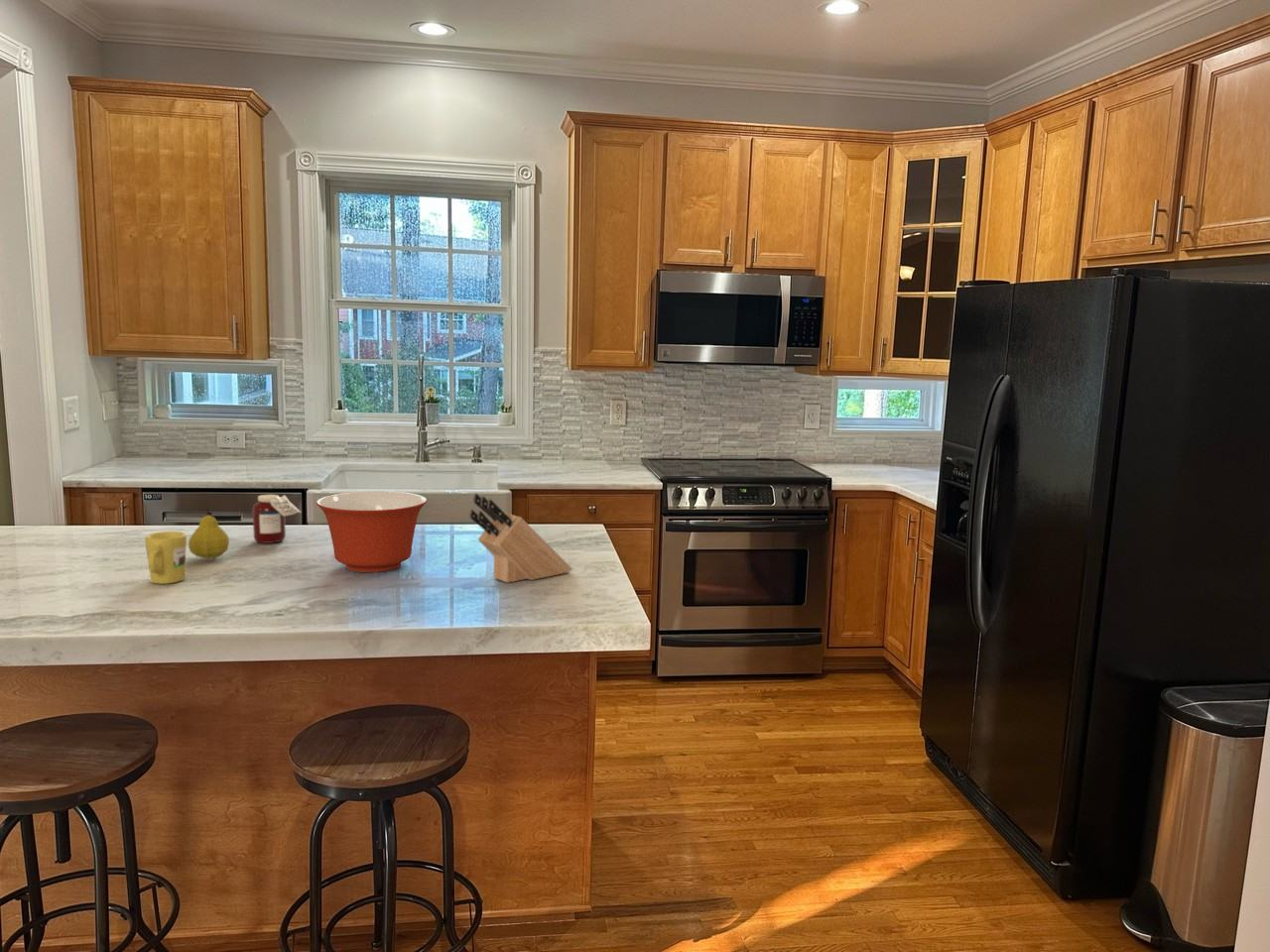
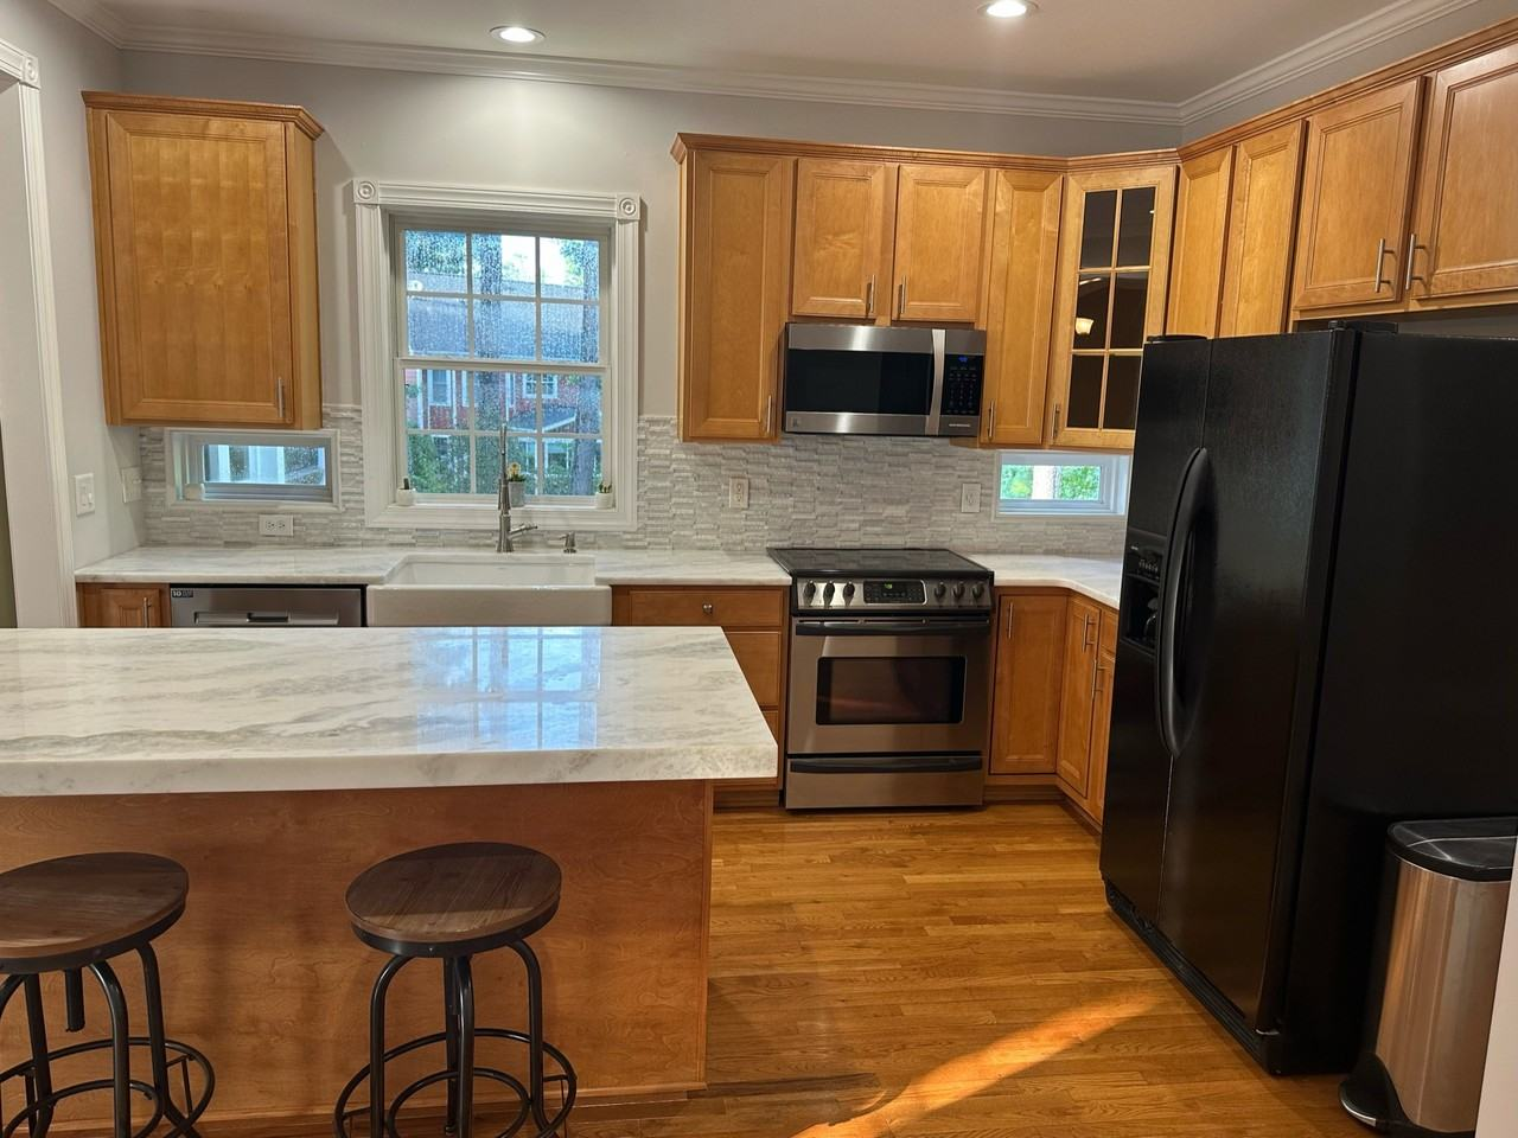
- mug [144,531,188,585]
- fruit [188,509,230,560]
- mixing bowl [316,491,428,573]
- knife block [468,492,573,584]
- jar [252,494,303,544]
